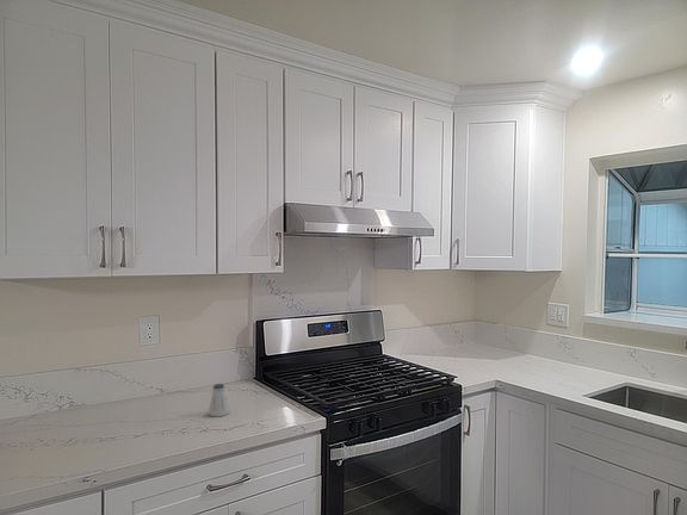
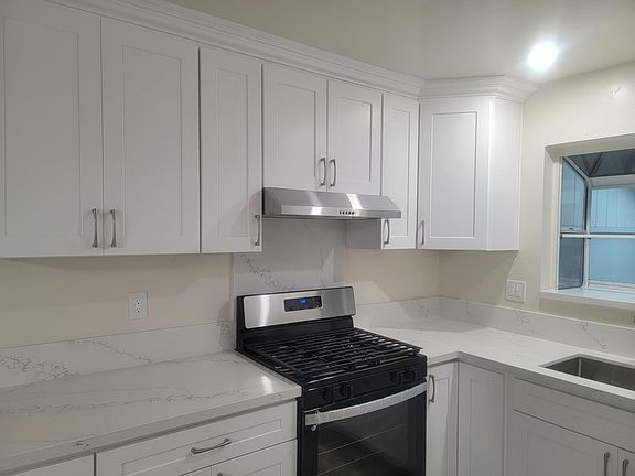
- saltshaker [208,383,230,417]
